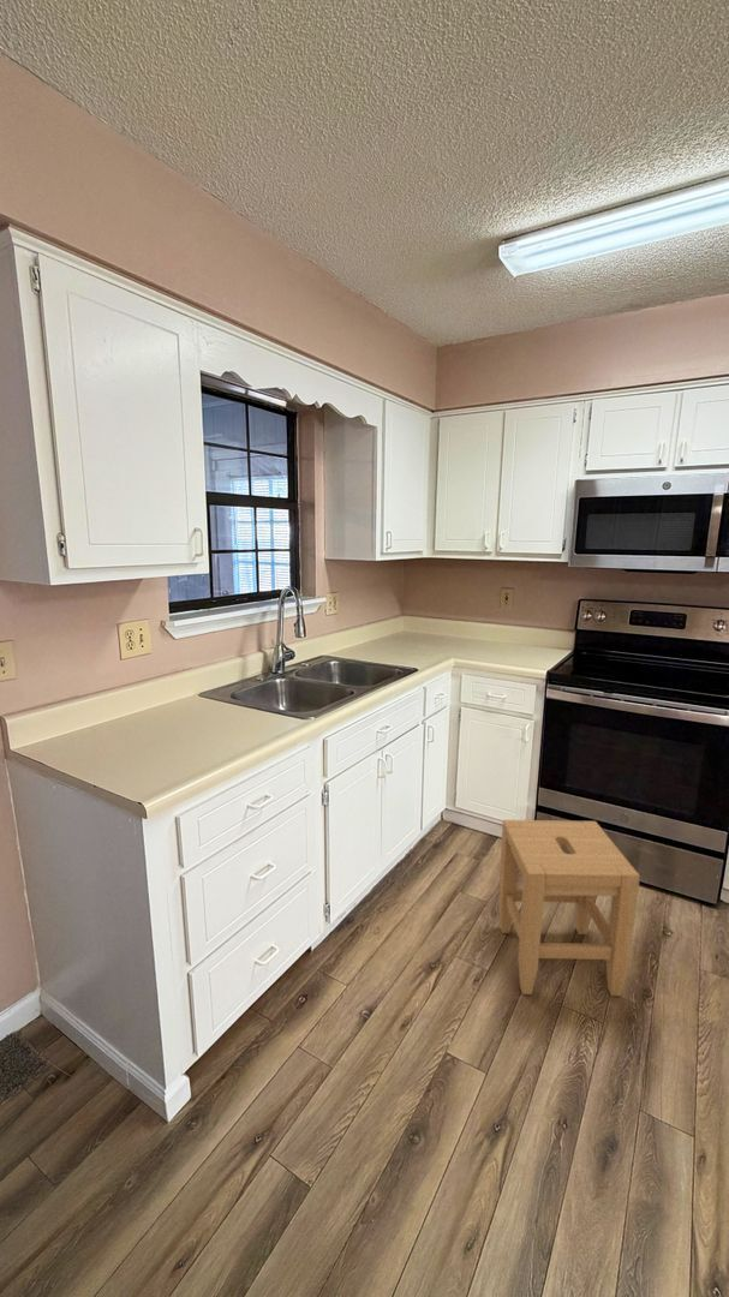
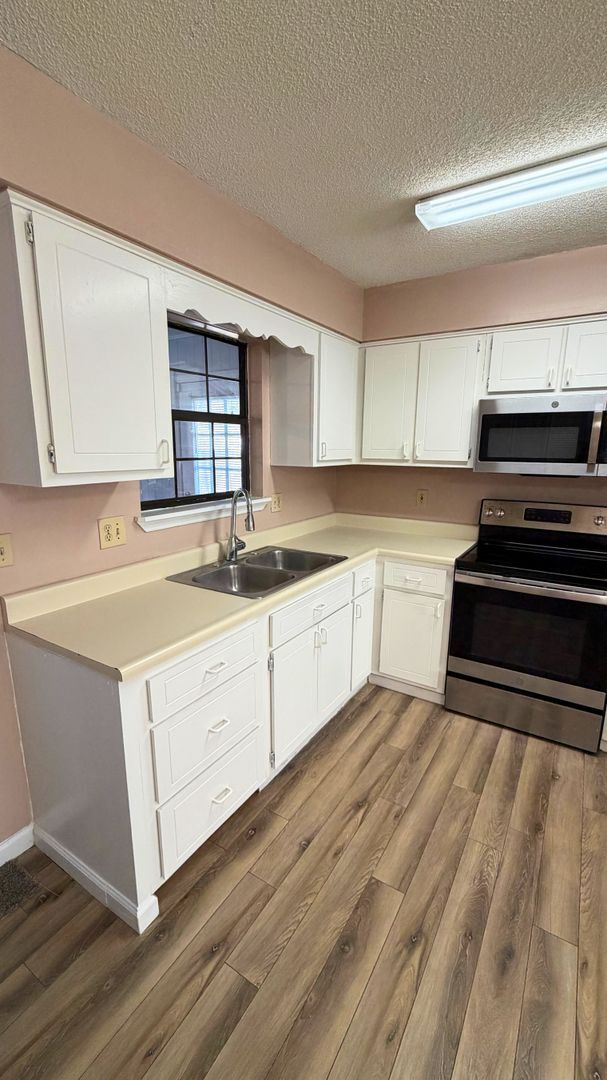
- stool [497,819,641,997]
